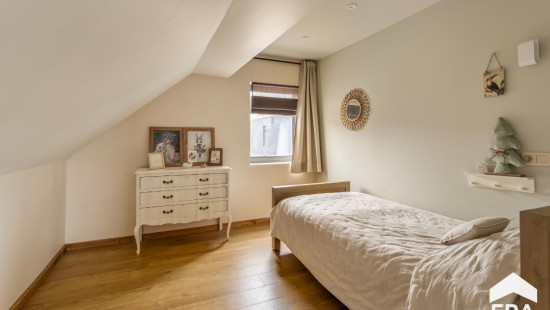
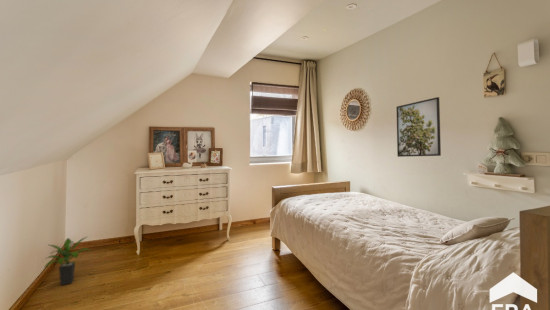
+ potted plant [42,235,93,286]
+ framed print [396,96,442,158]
